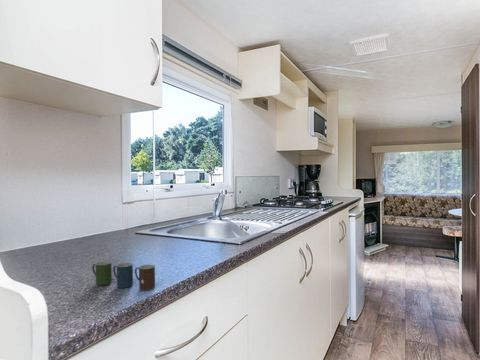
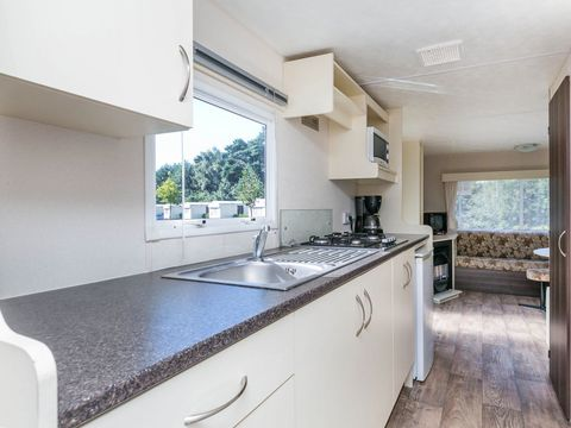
- cup [91,260,156,291]
